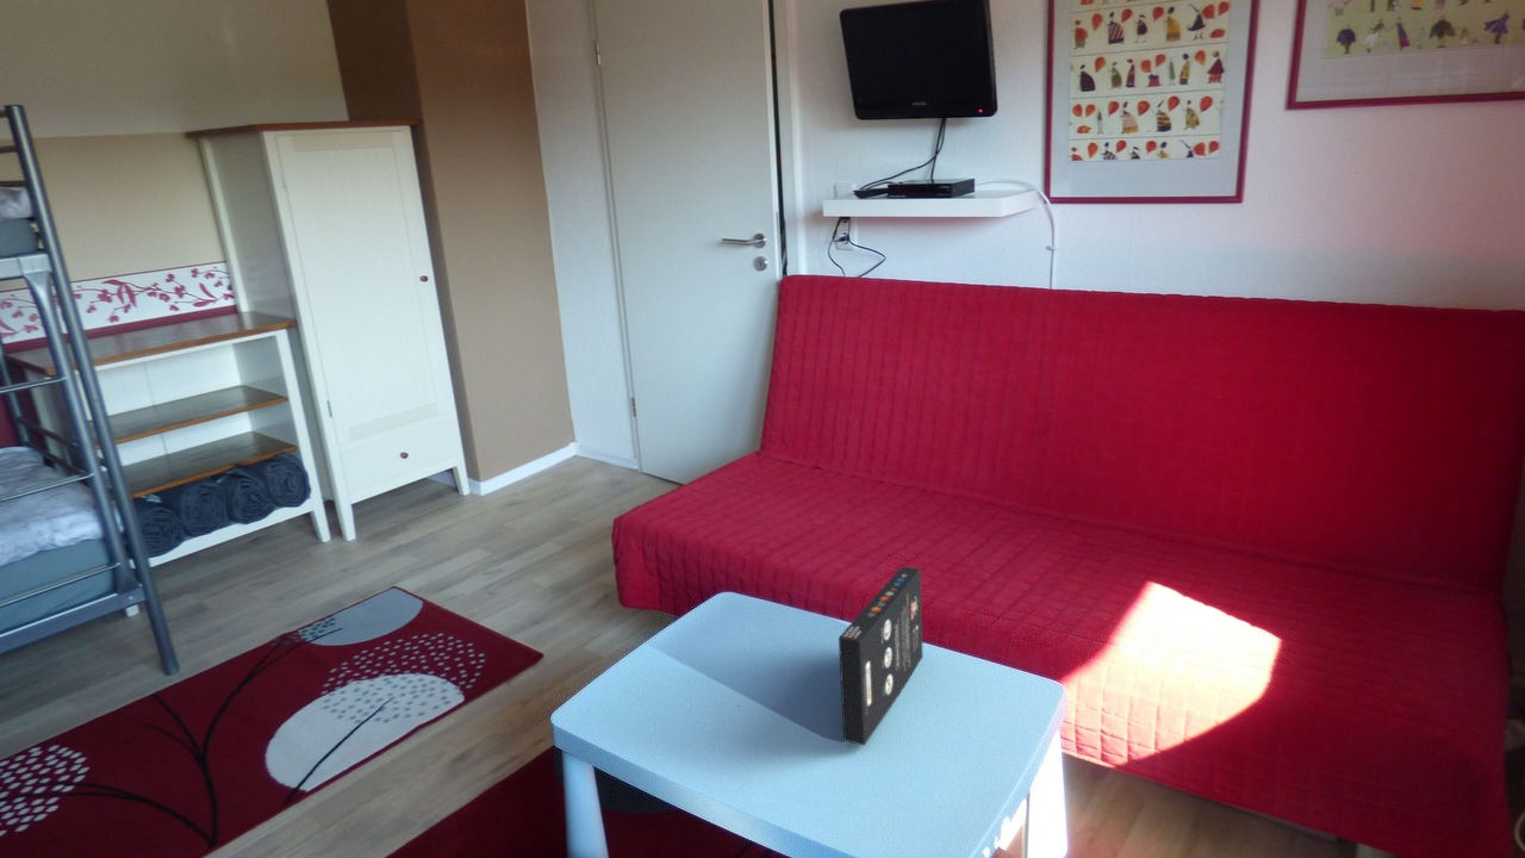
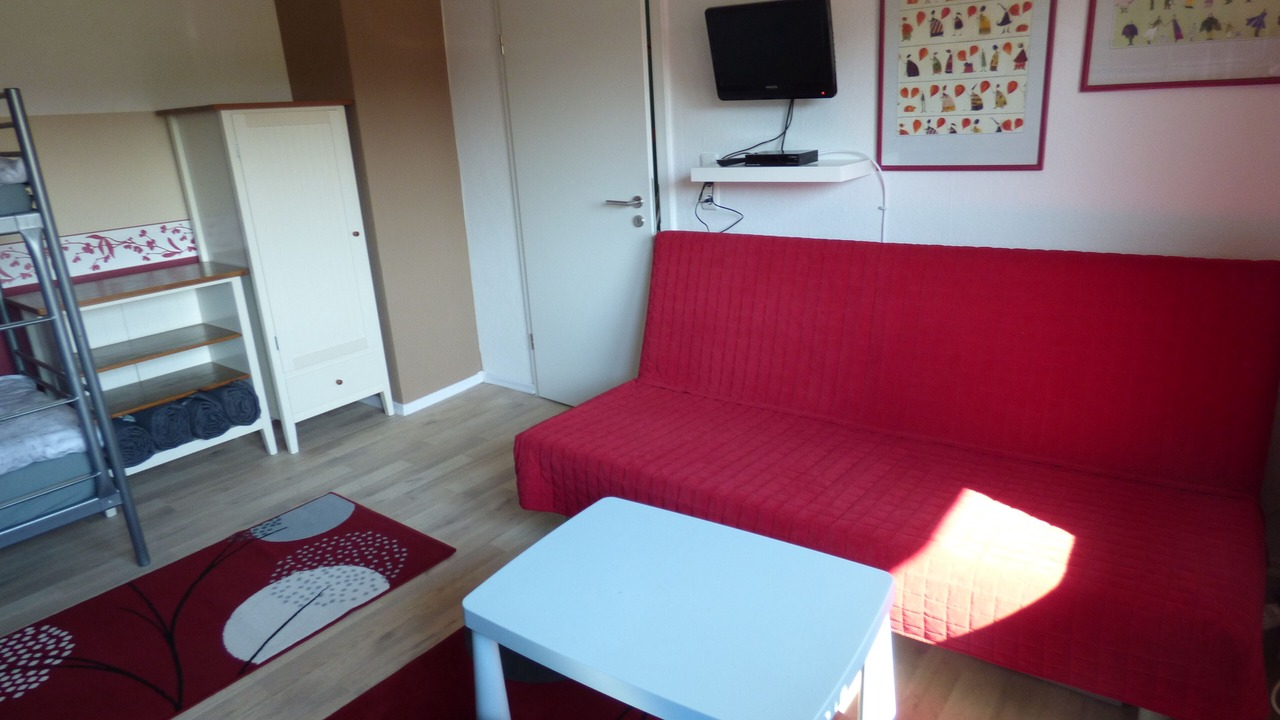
- game box [838,565,925,746]
